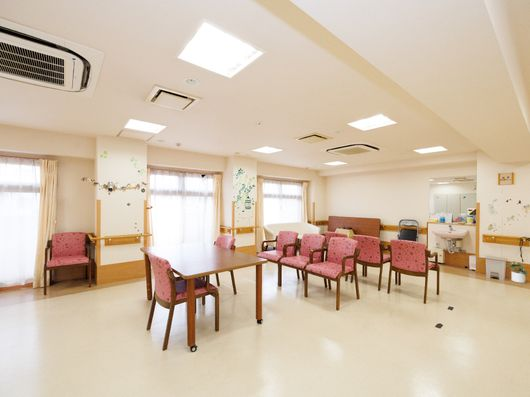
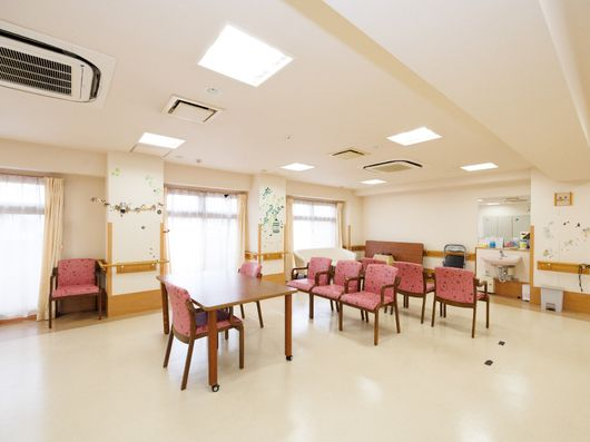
- potted plant [505,260,530,284]
